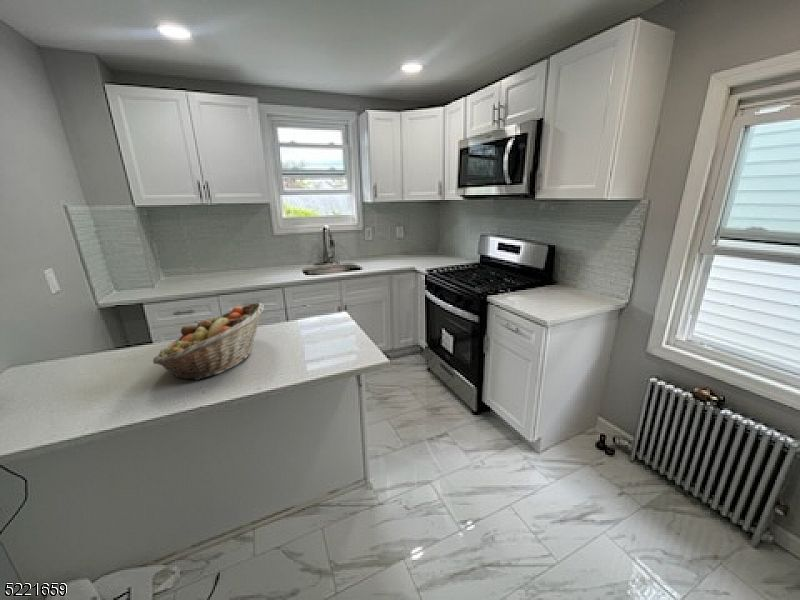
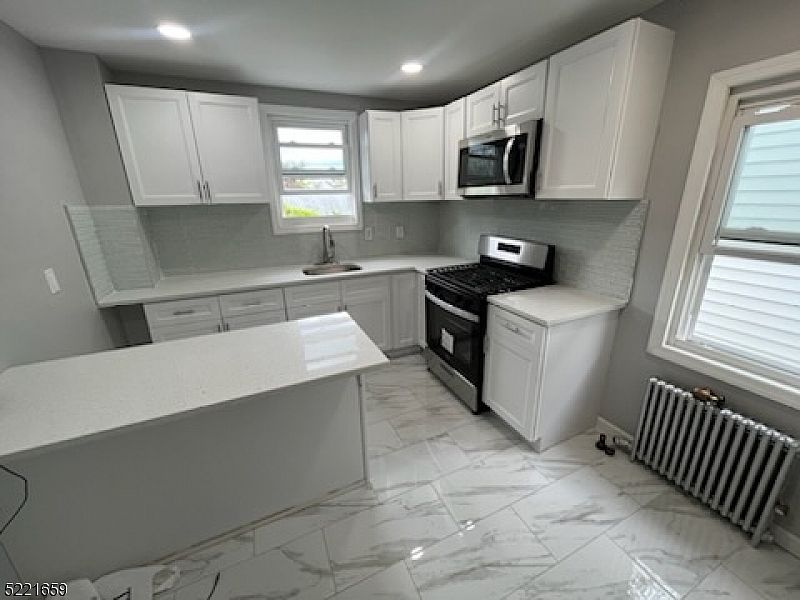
- fruit basket [151,301,265,381]
